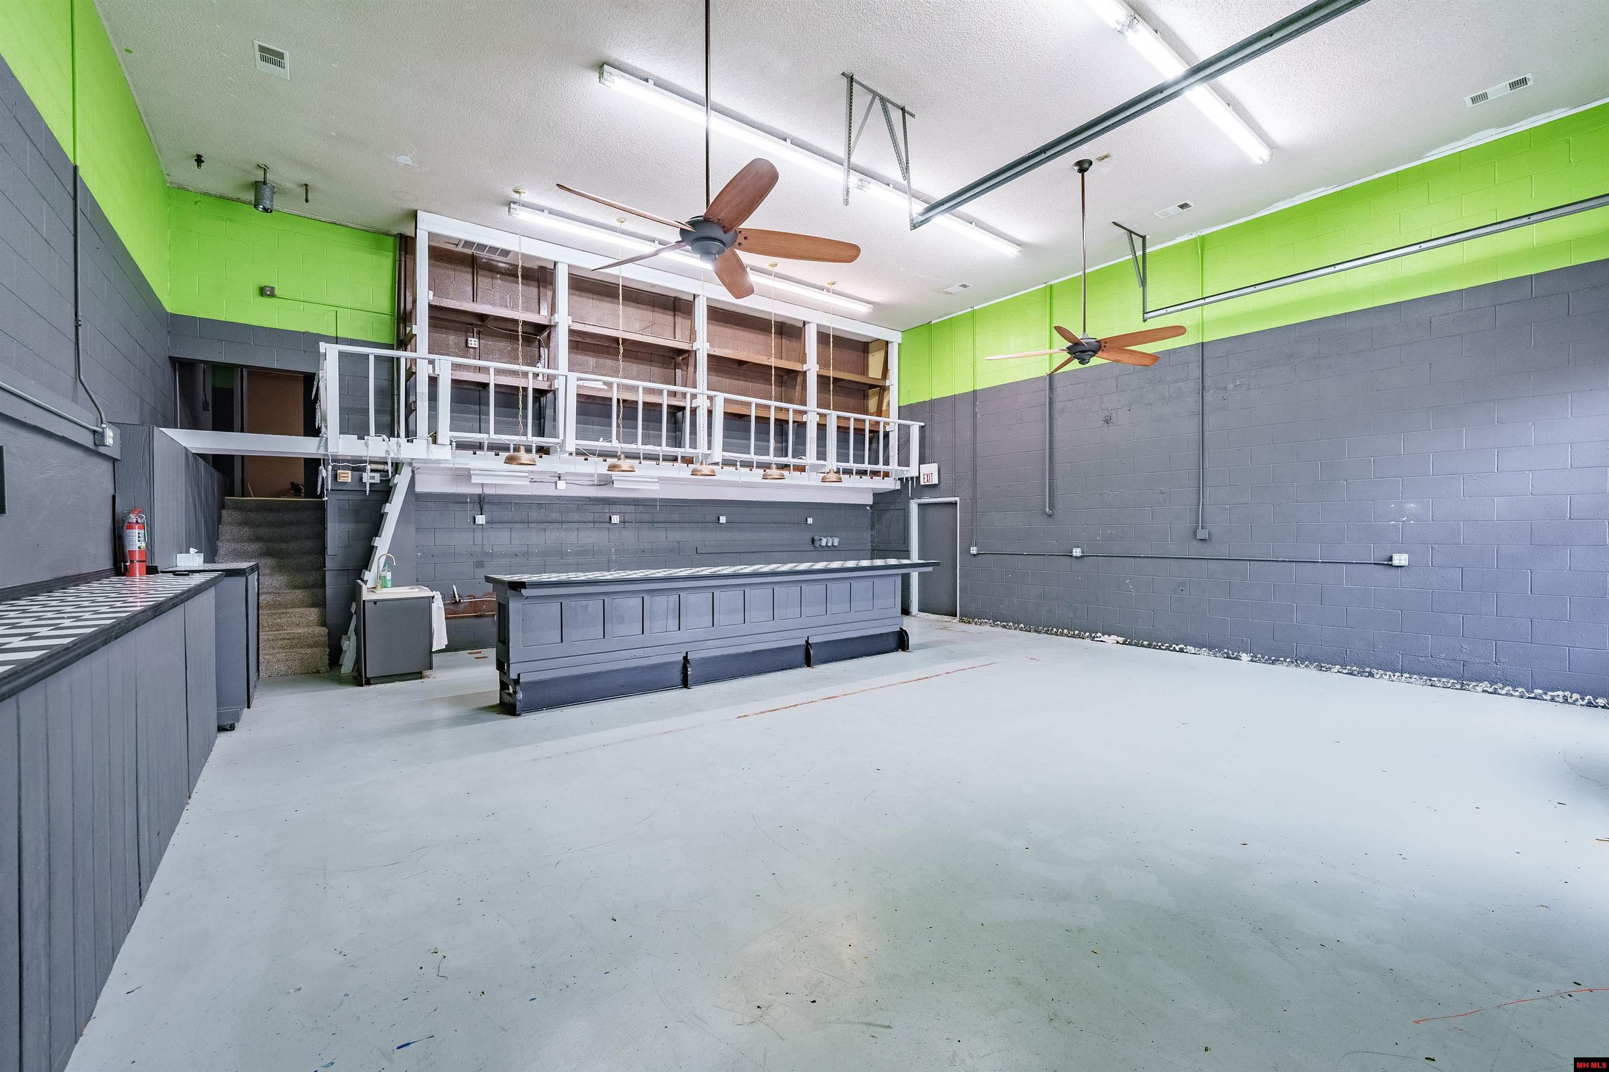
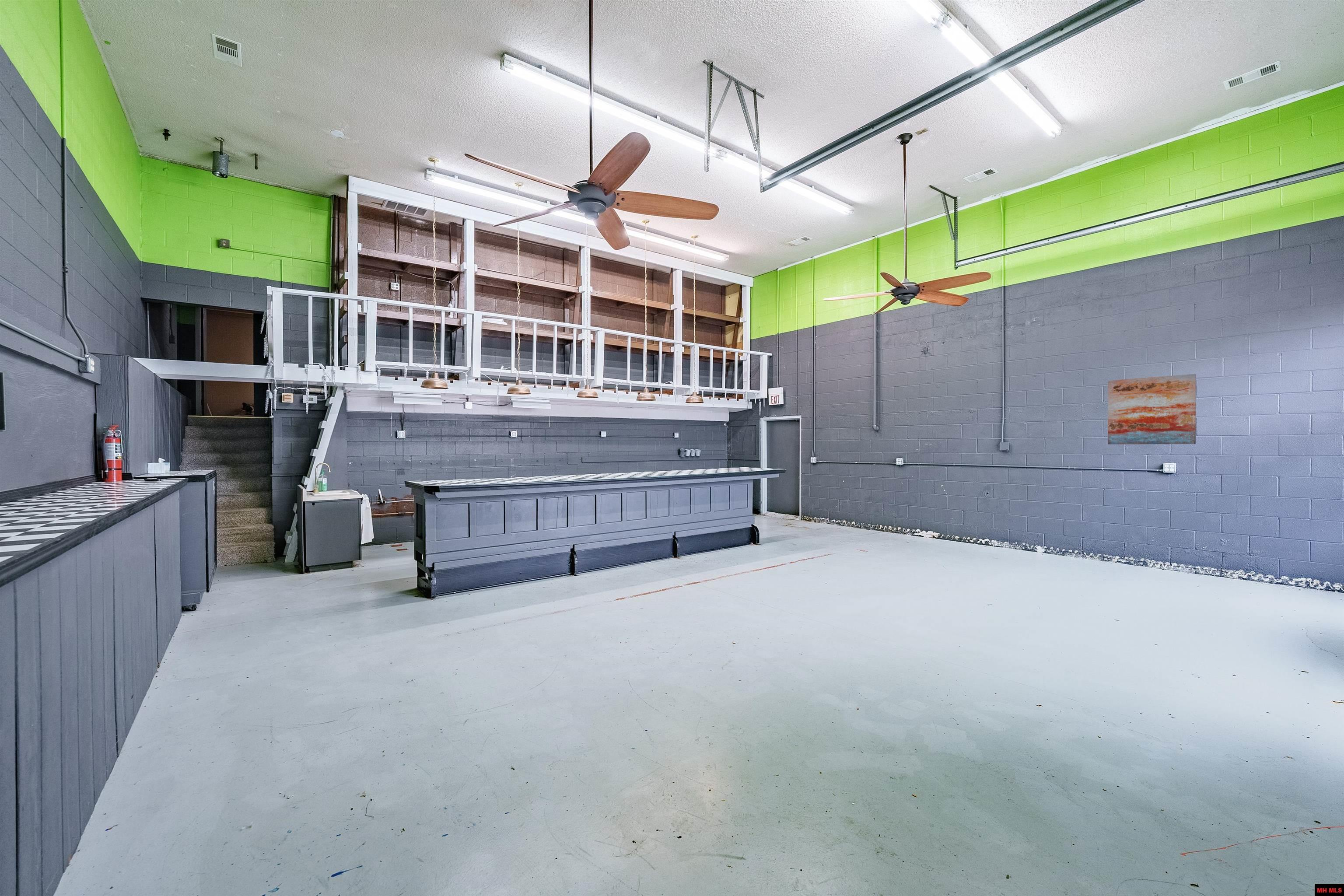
+ wall art [1107,374,1197,445]
